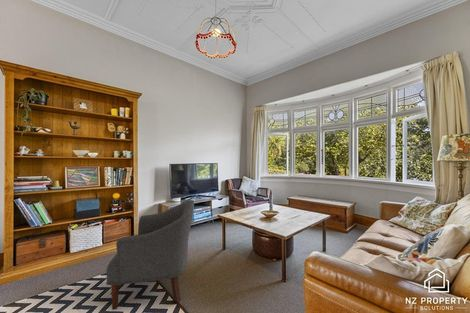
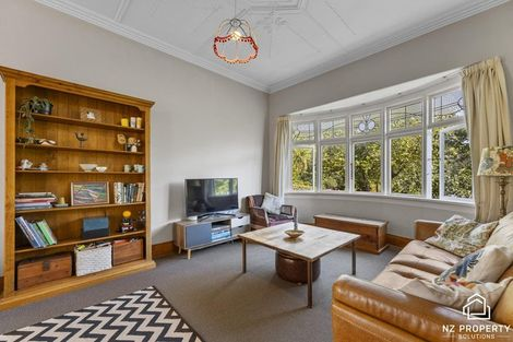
- chair [106,199,195,311]
